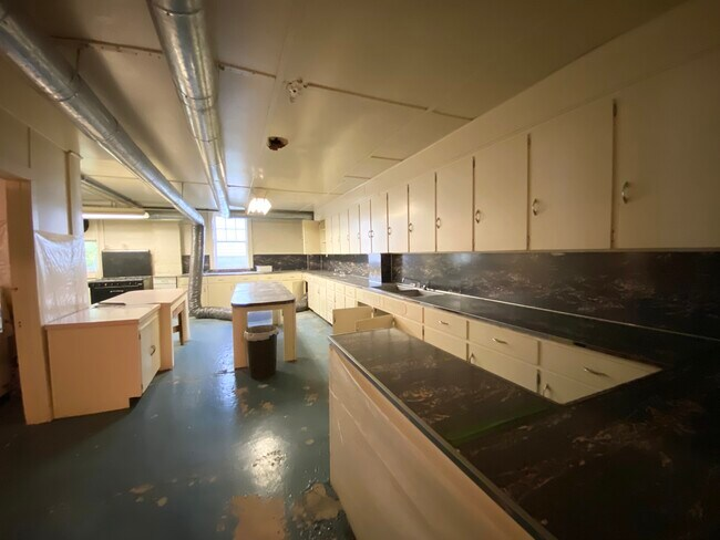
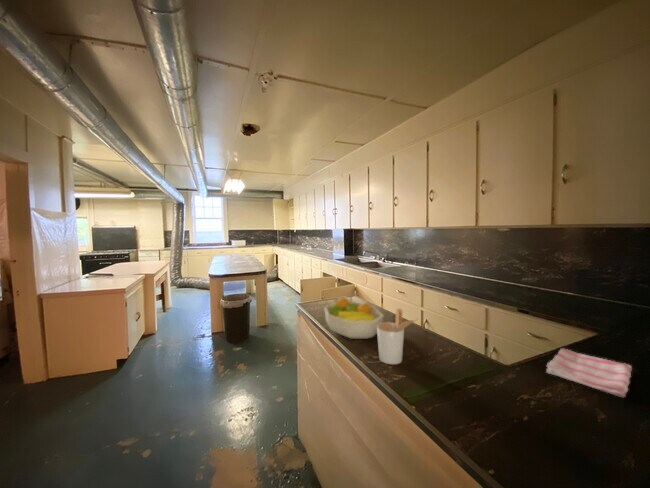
+ fruit bowl [323,296,385,340]
+ dish towel [545,347,633,398]
+ utensil holder [376,307,419,365]
